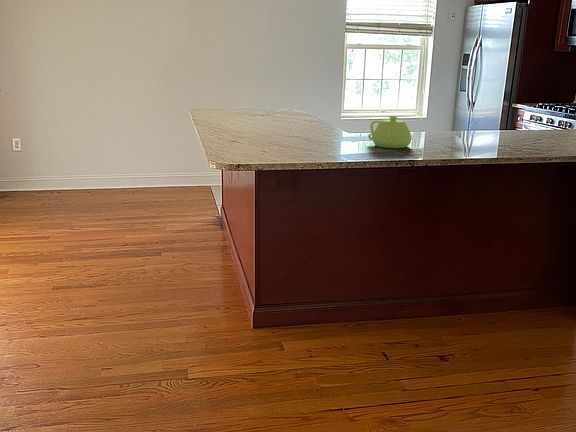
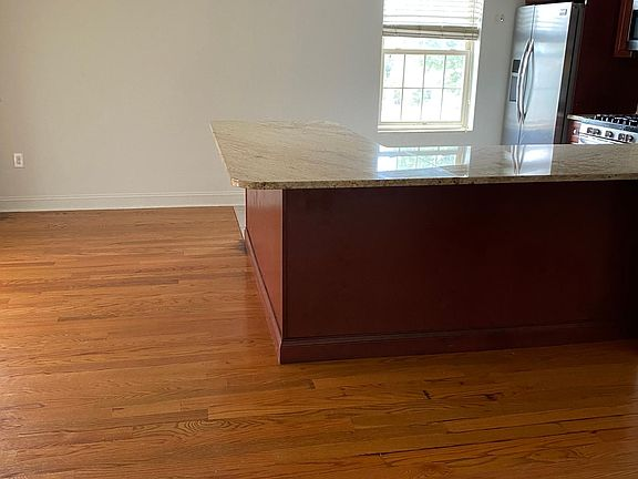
- teapot [367,115,412,149]
